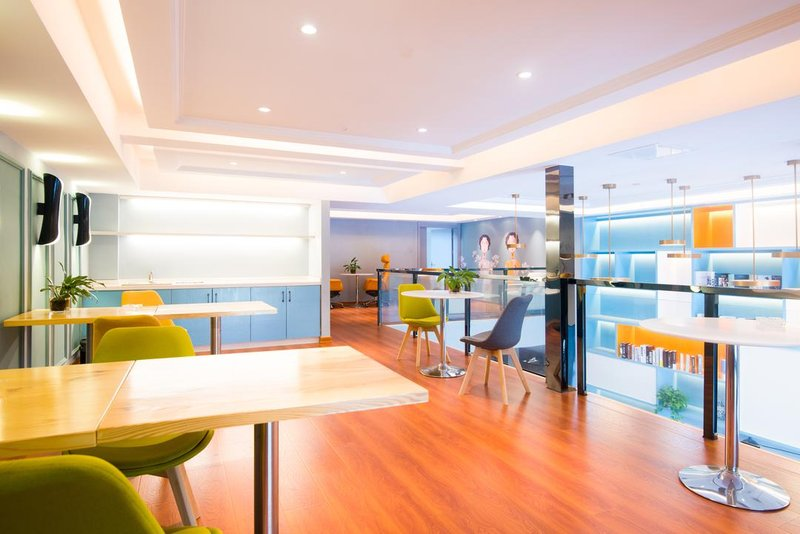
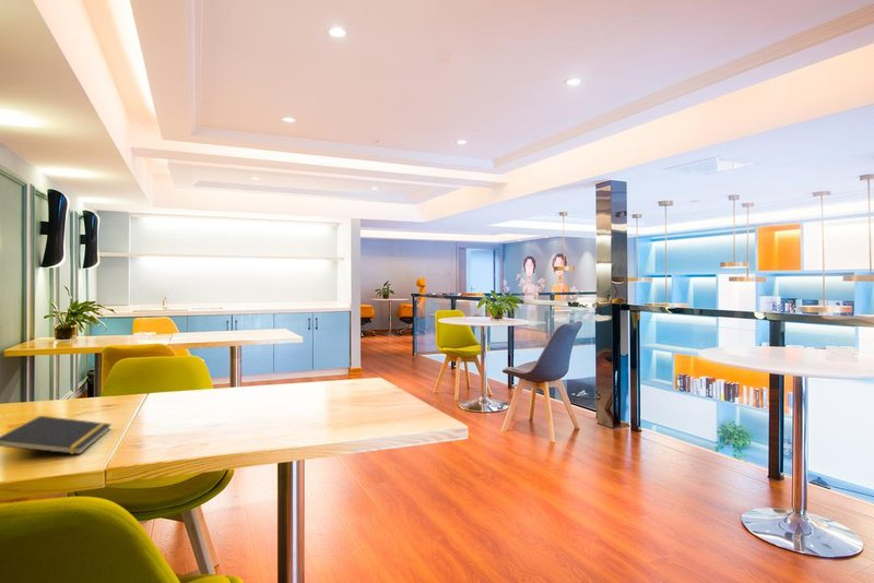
+ notepad [0,415,113,455]
